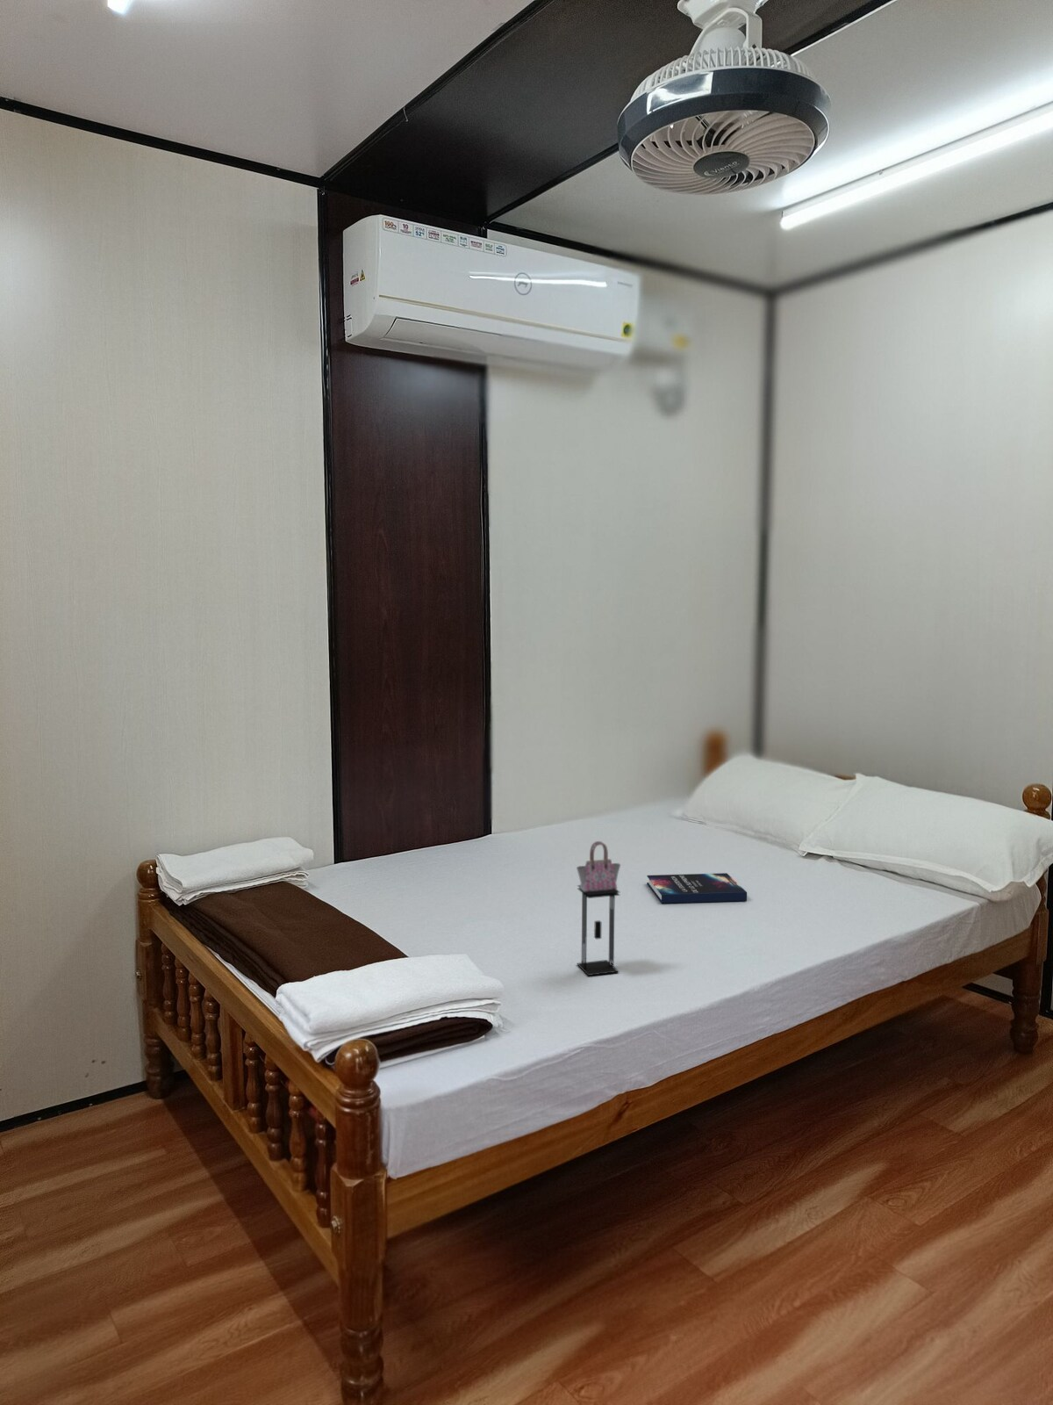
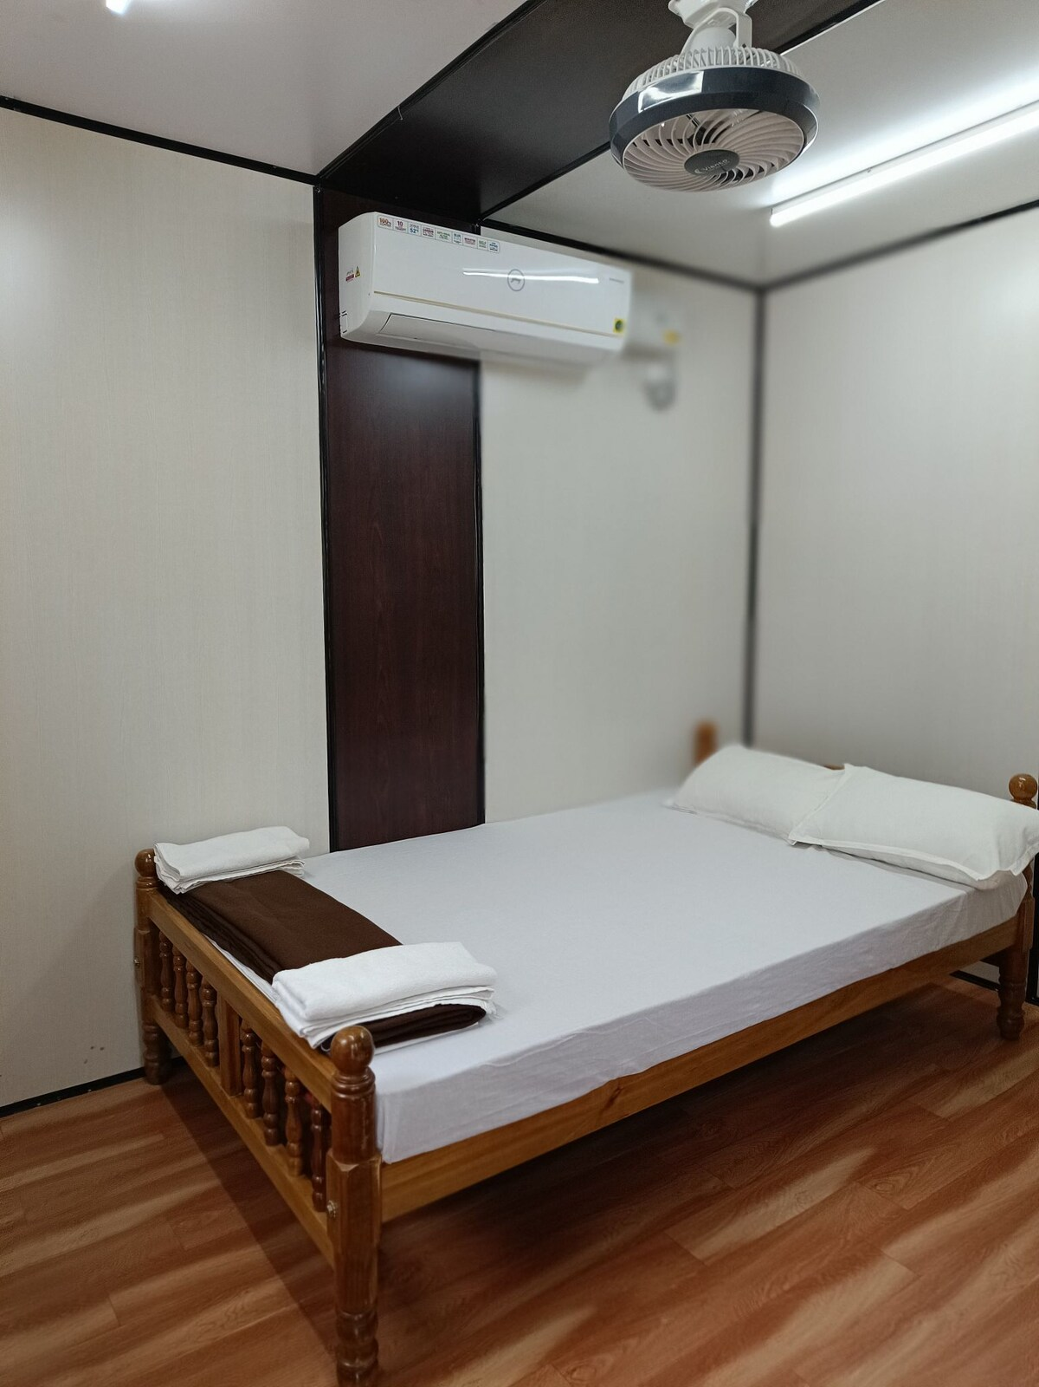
- handbag [575,841,622,977]
- hardback book [646,872,748,905]
